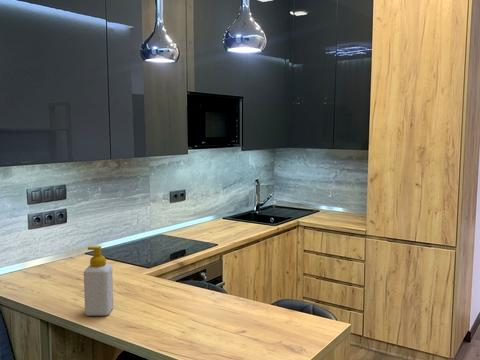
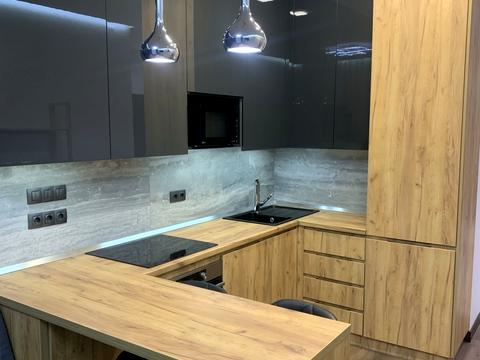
- soap bottle [83,245,114,317]
